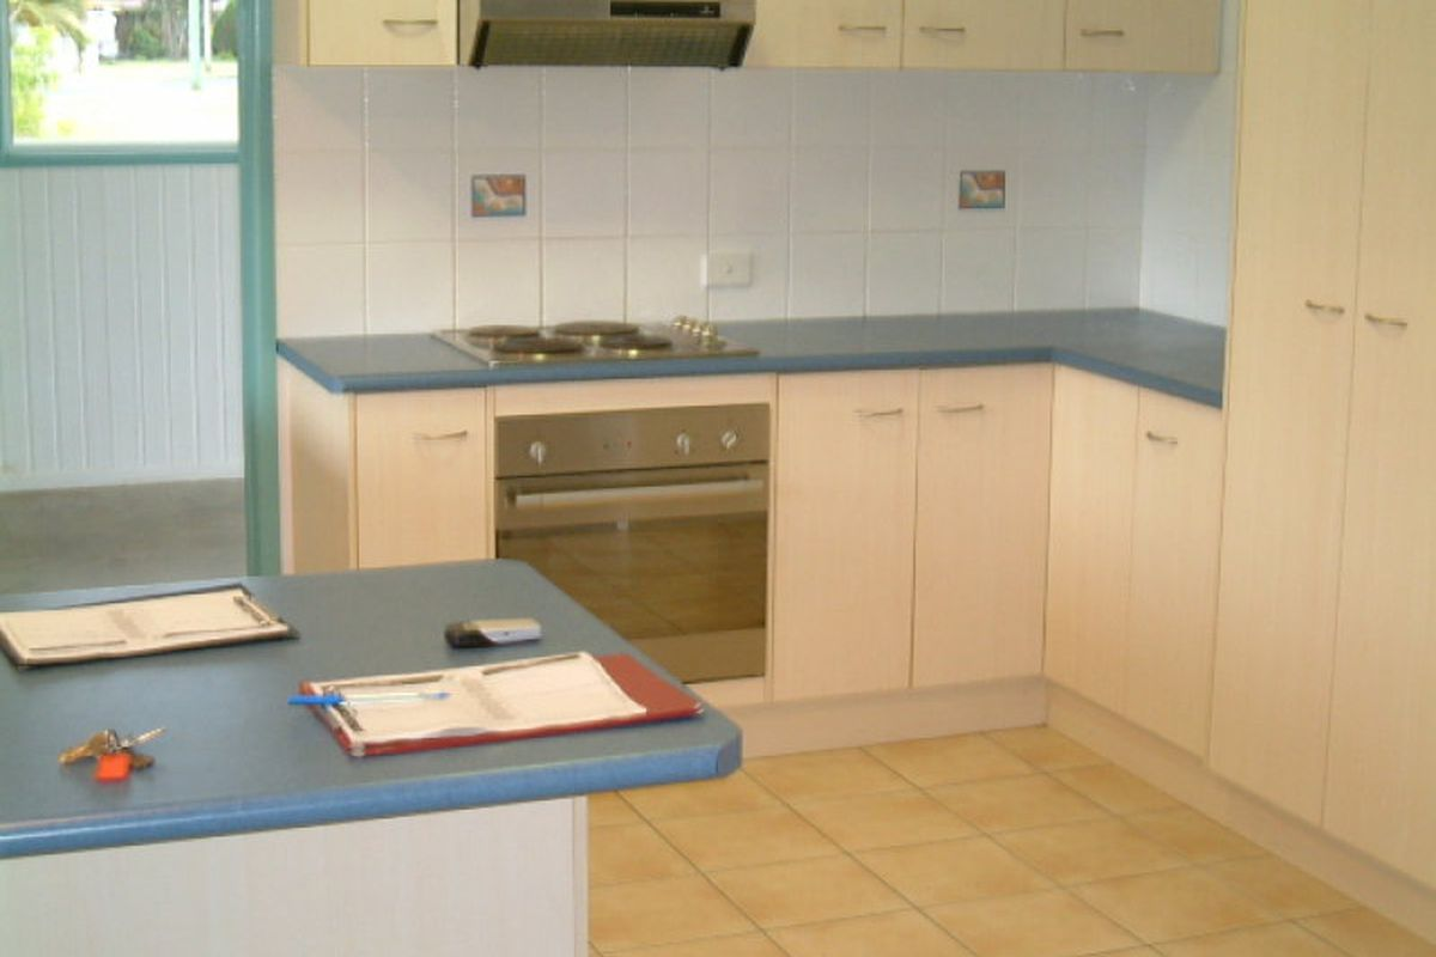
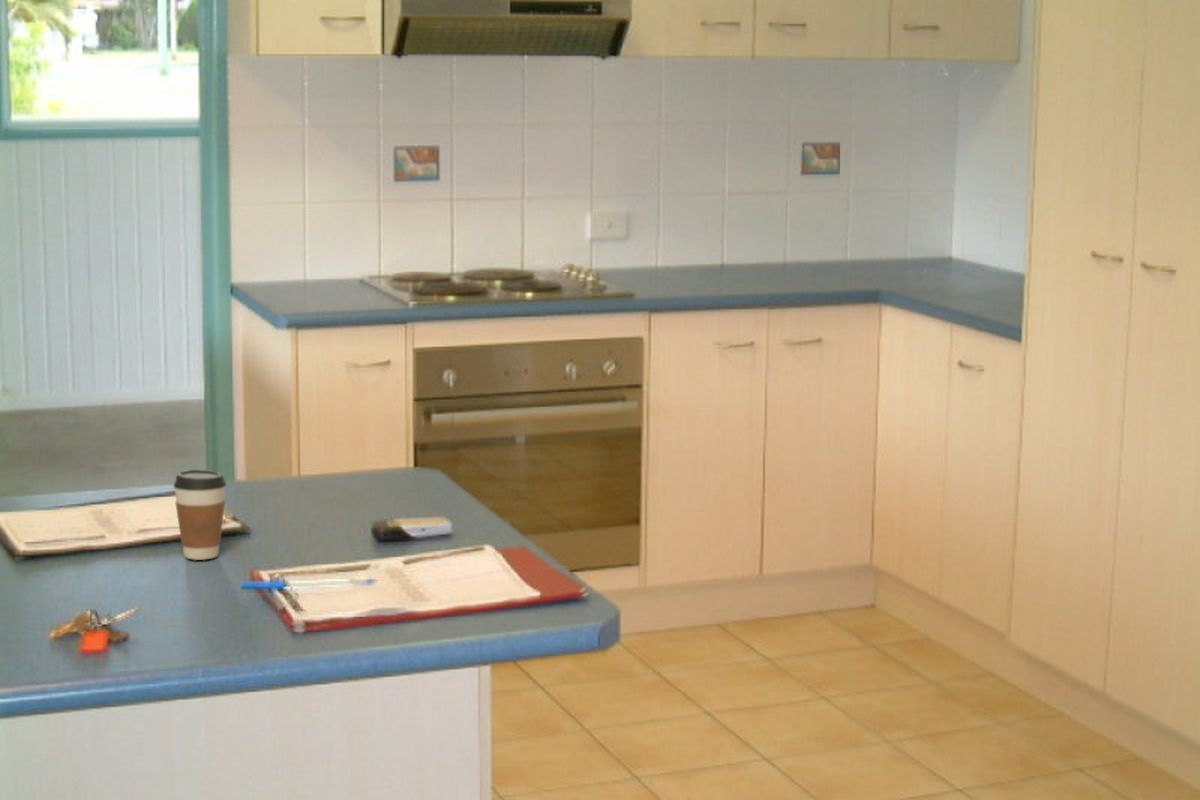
+ coffee cup [172,469,227,561]
